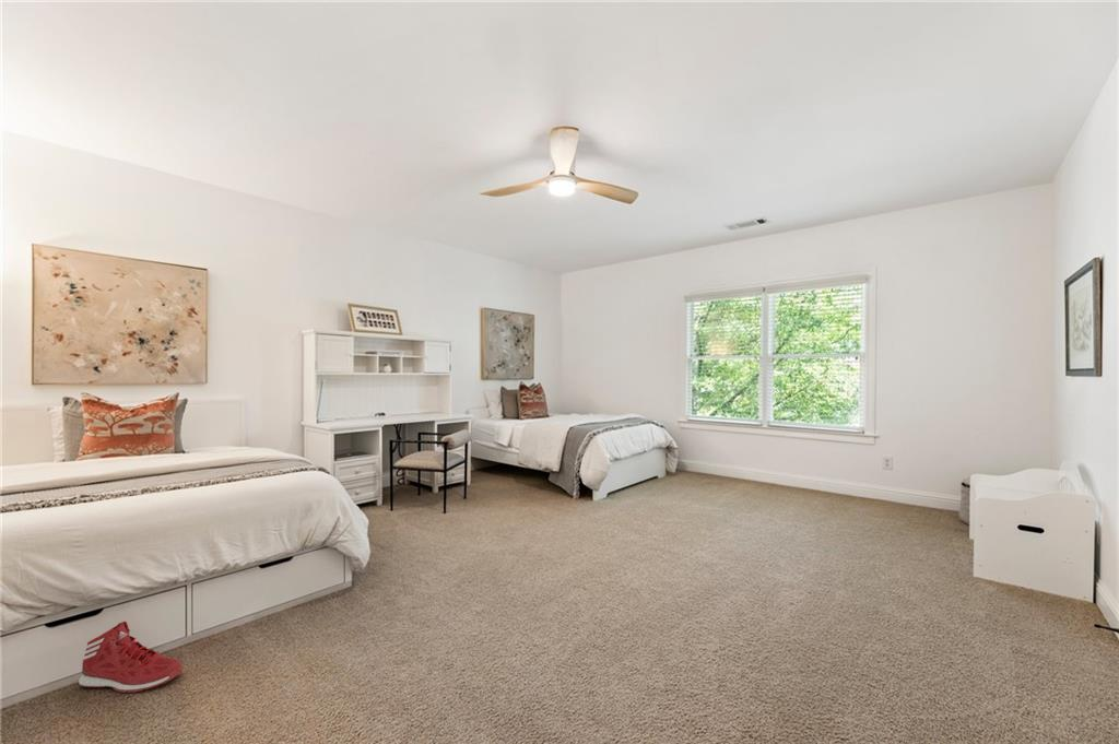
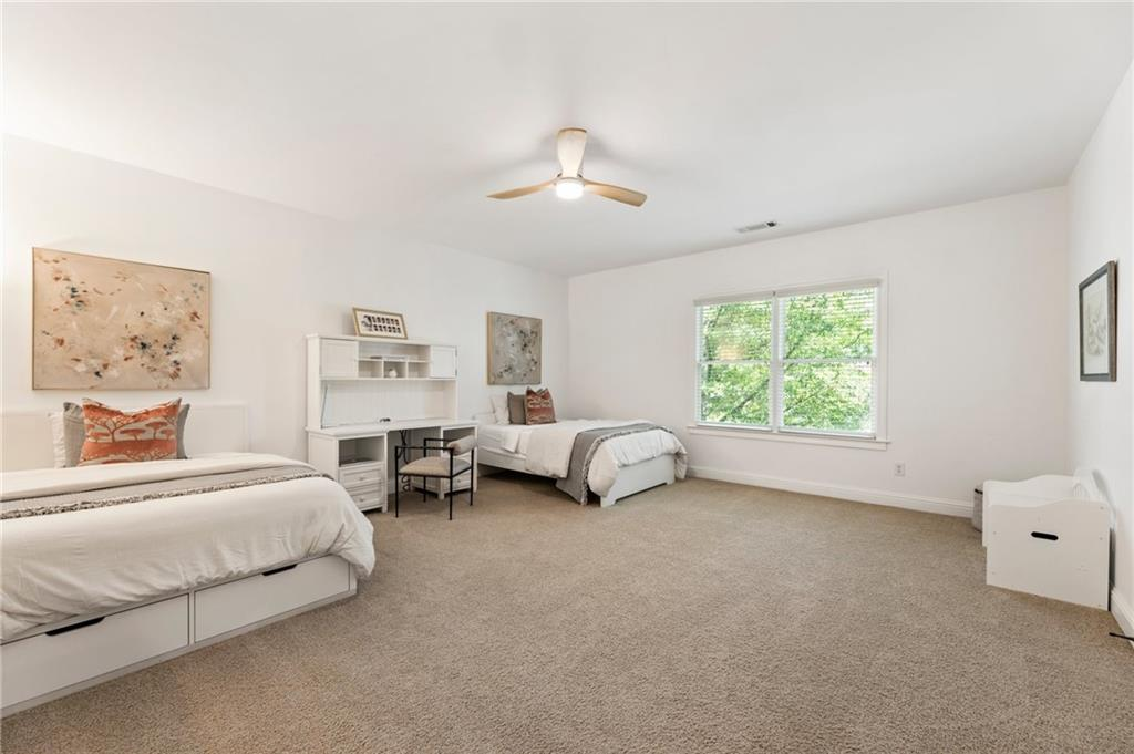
- sneaker [78,621,184,694]
